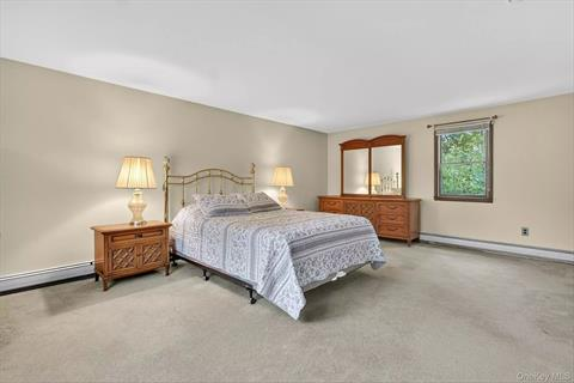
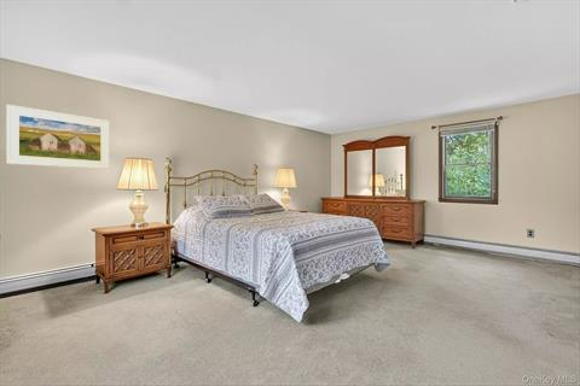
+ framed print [5,104,111,170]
